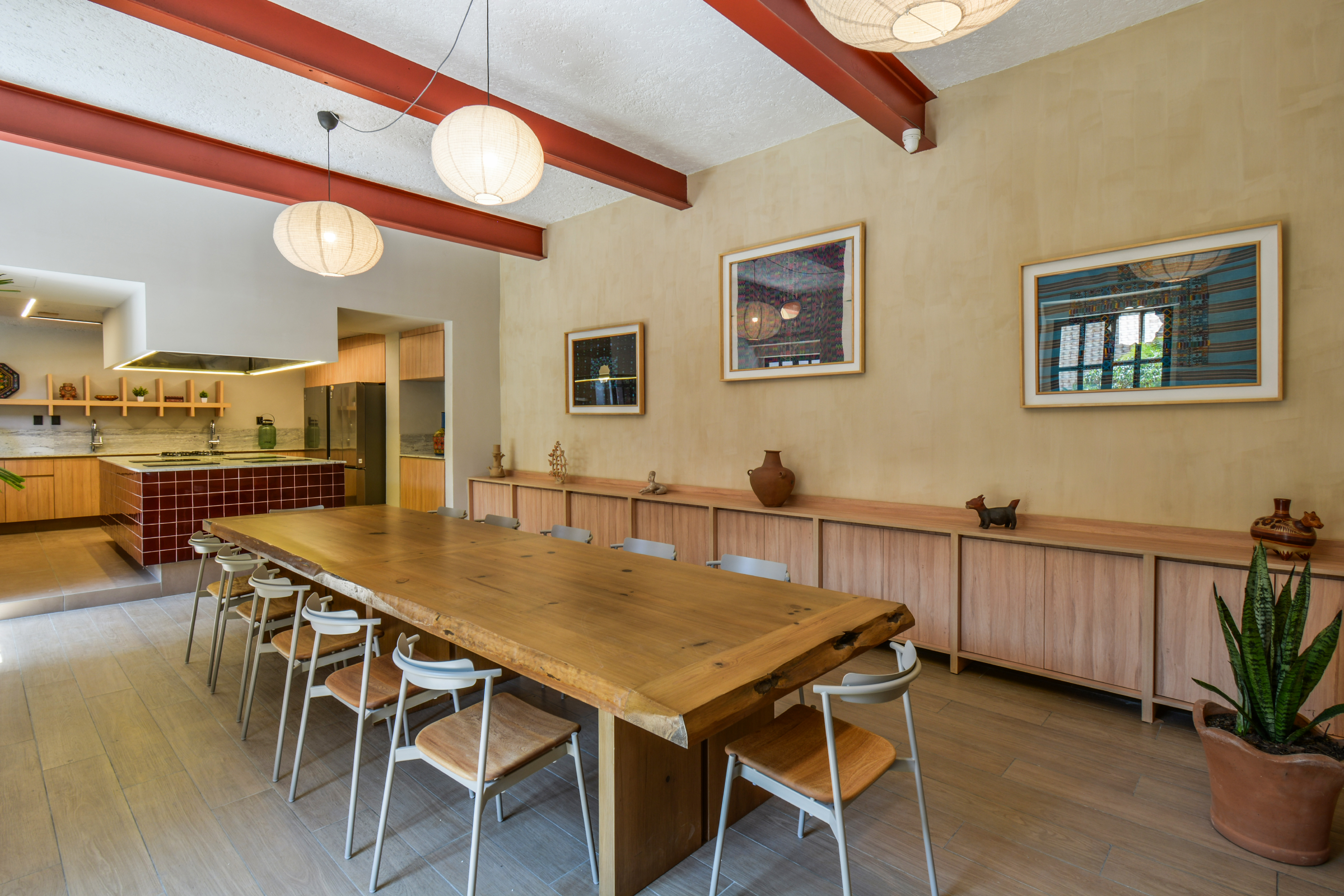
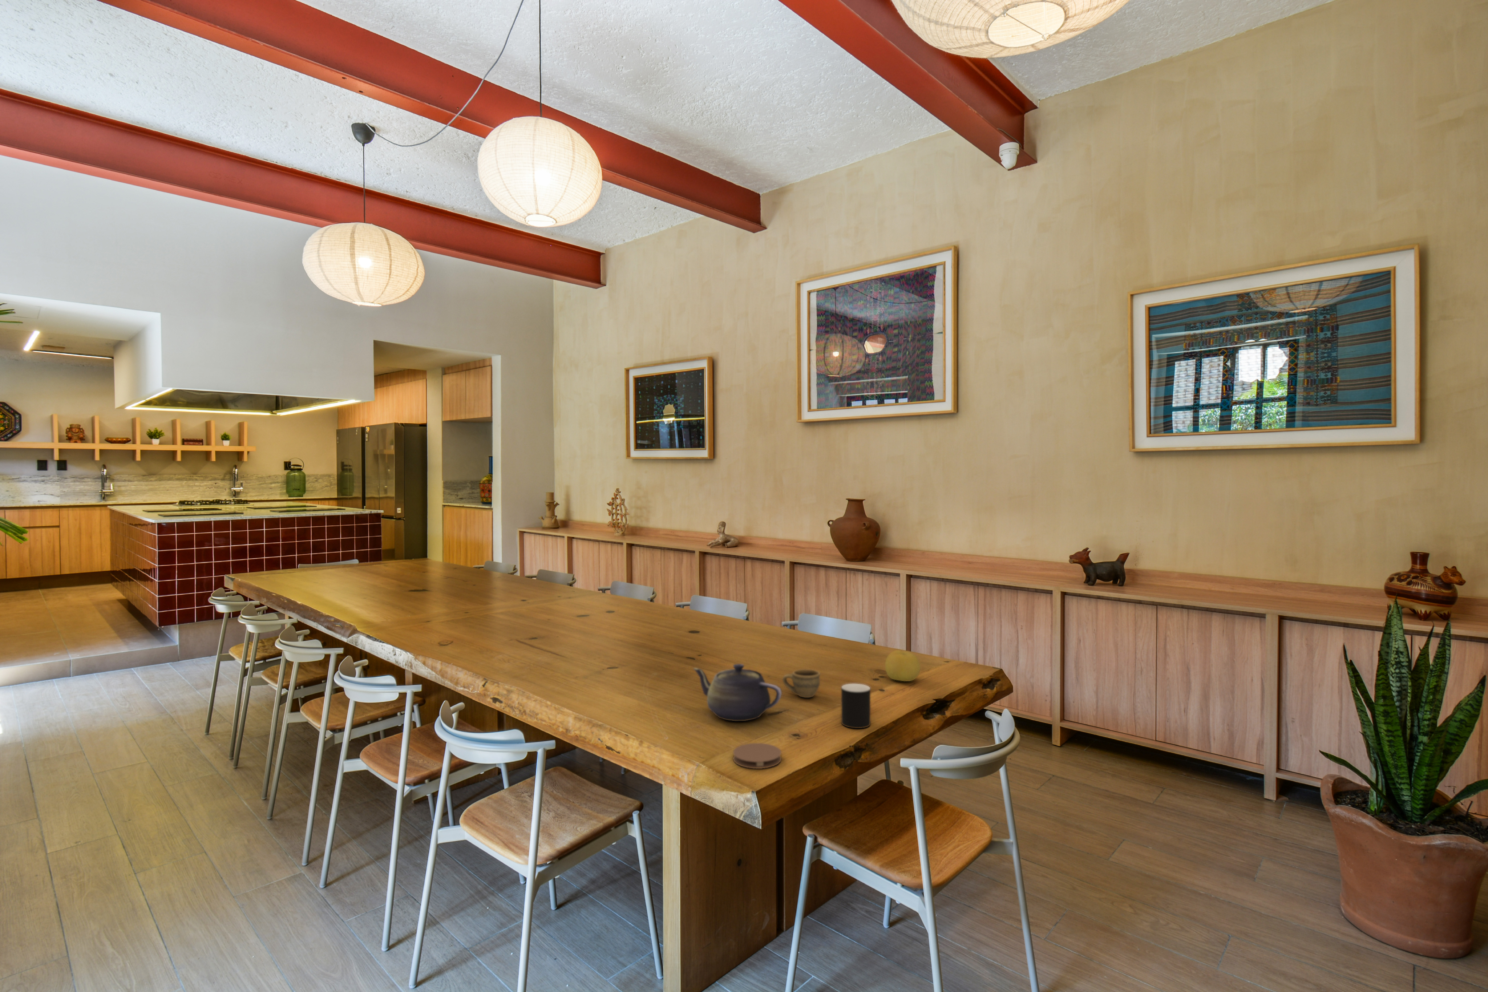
+ teapot [693,663,783,722]
+ fruit [885,650,920,682]
+ cup [841,683,871,728]
+ coaster [733,743,782,769]
+ cup [782,669,820,699]
